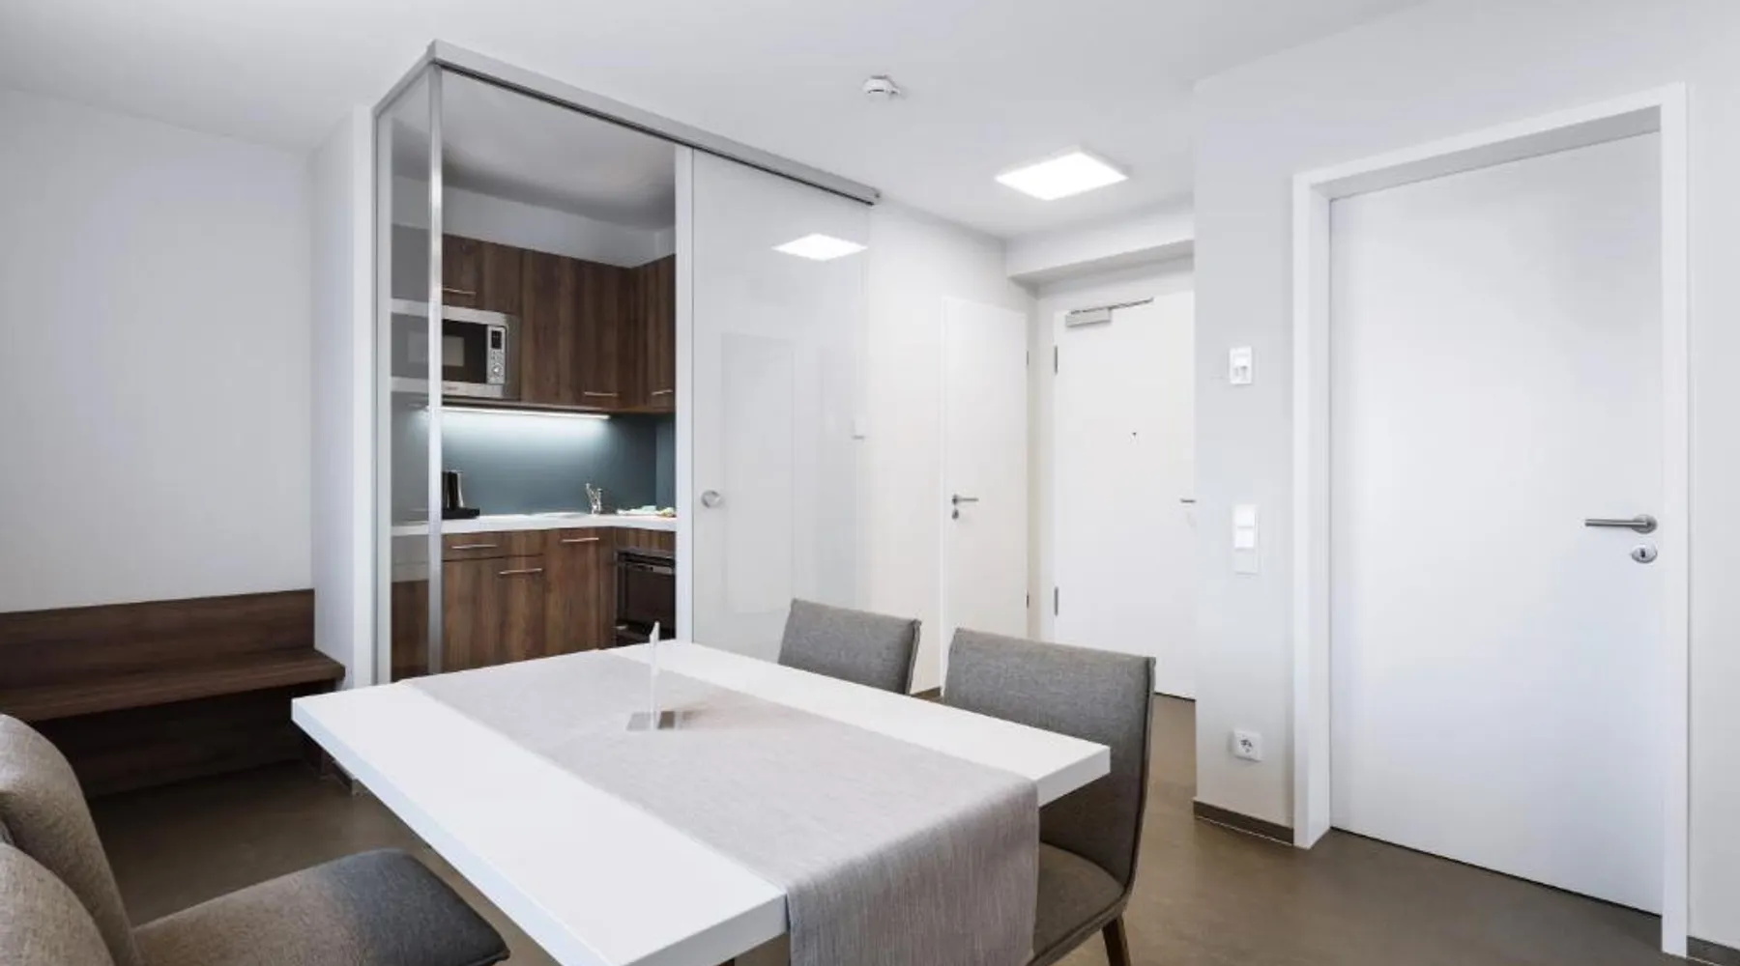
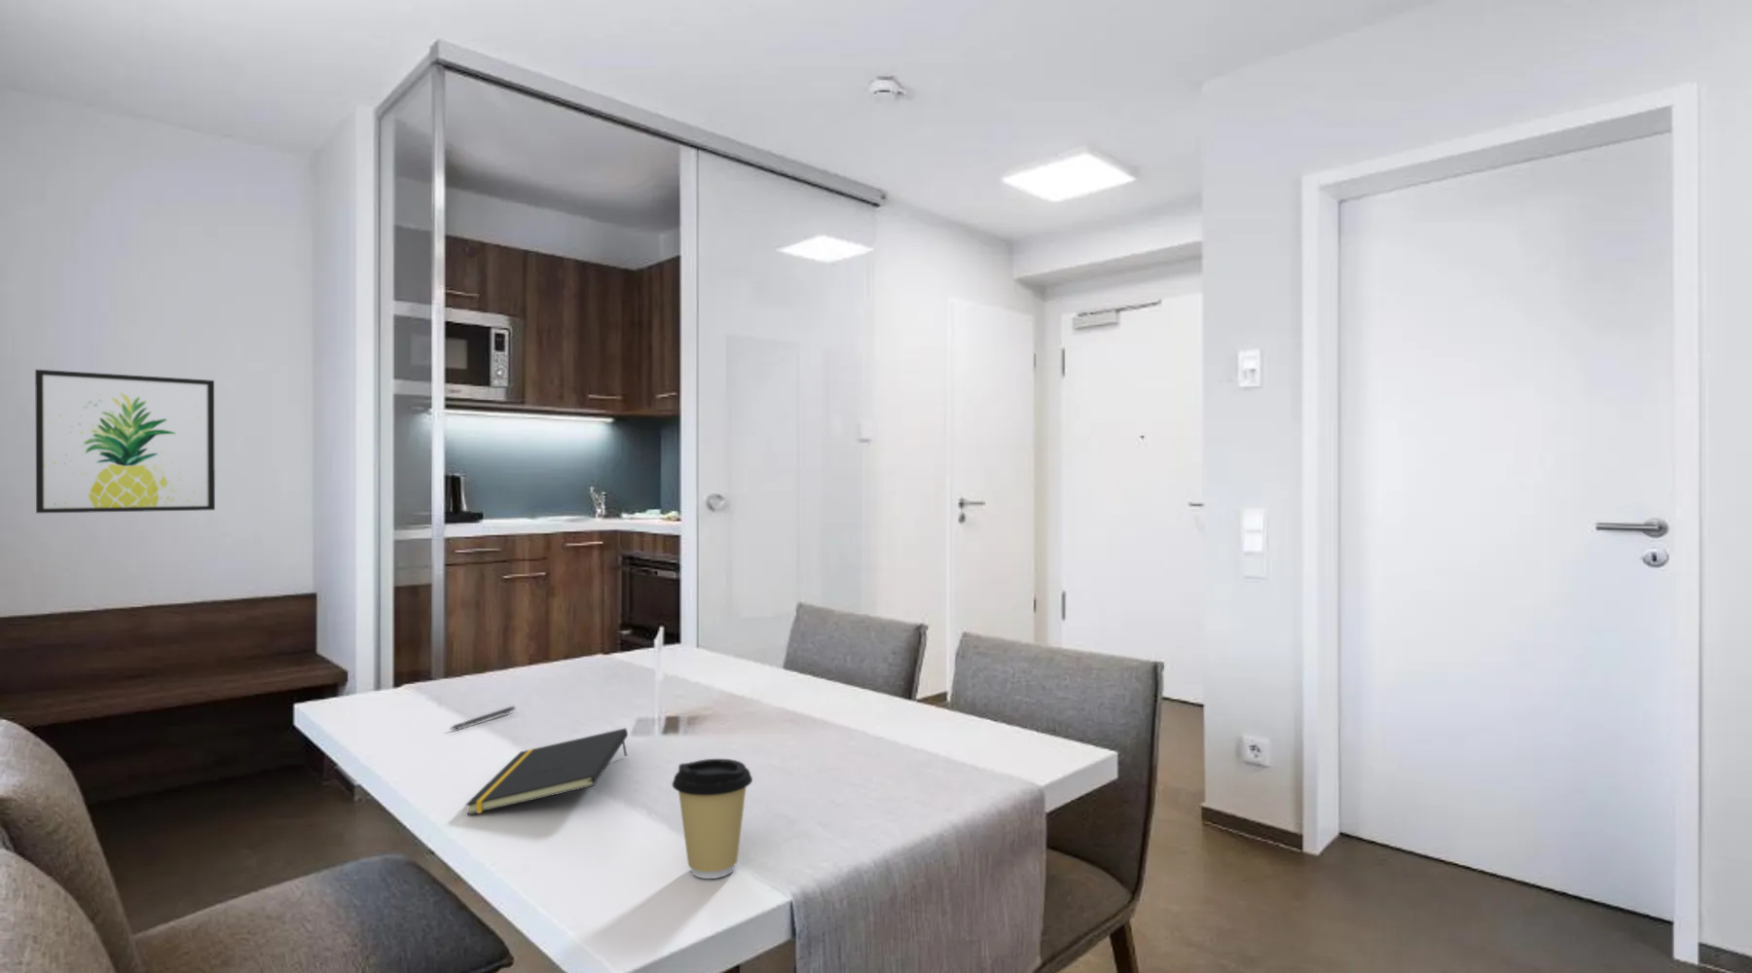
+ notepad [464,727,629,816]
+ pen [449,706,515,731]
+ wall art [34,369,216,514]
+ coffee cup [671,759,754,880]
